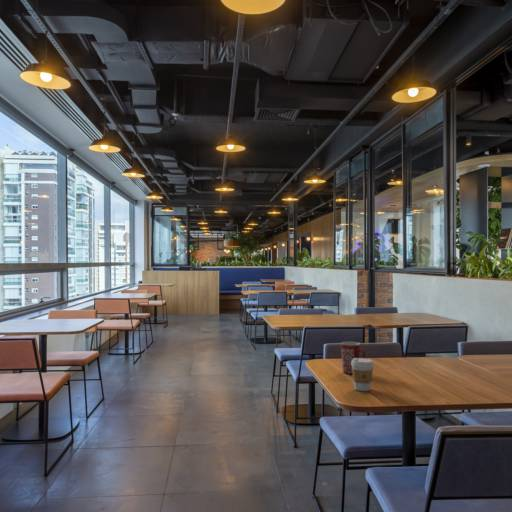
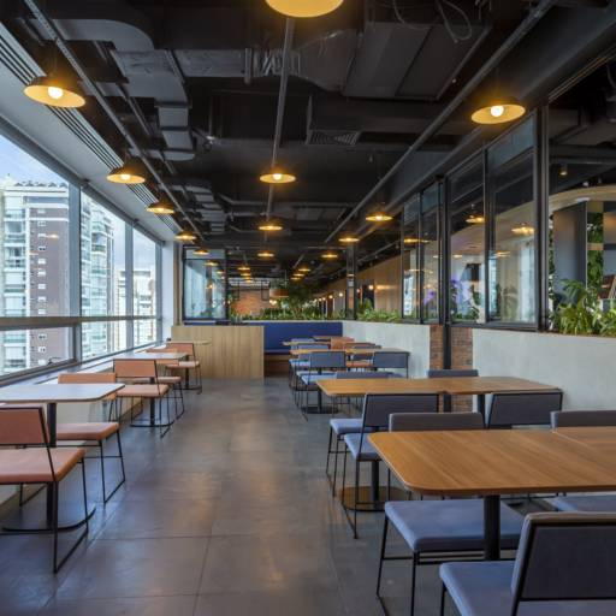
- mug [339,341,367,375]
- coffee cup [351,357,375,392]
